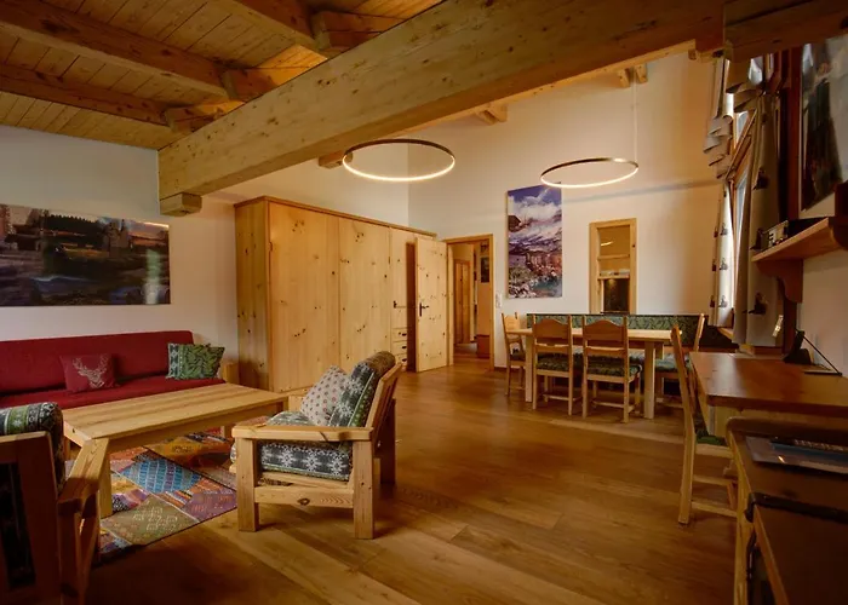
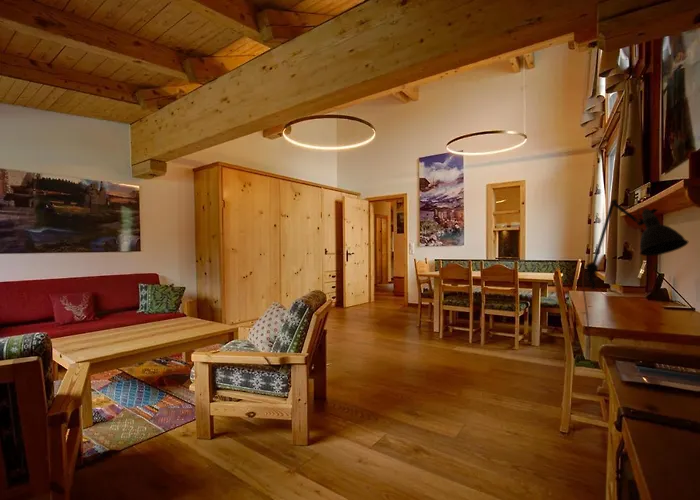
+ desk lamp [581,198,689,349]
